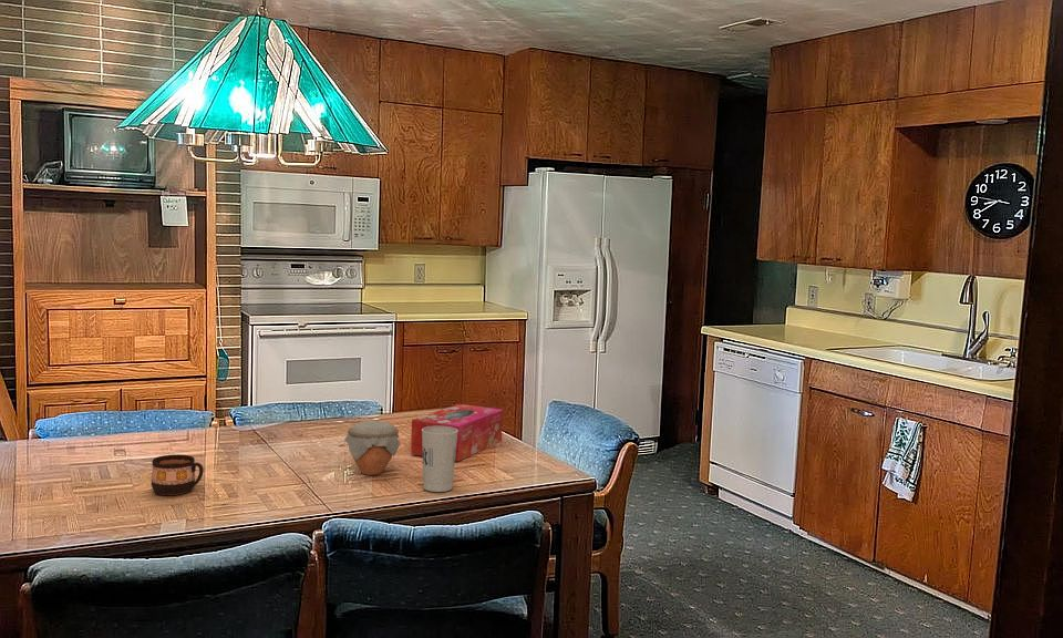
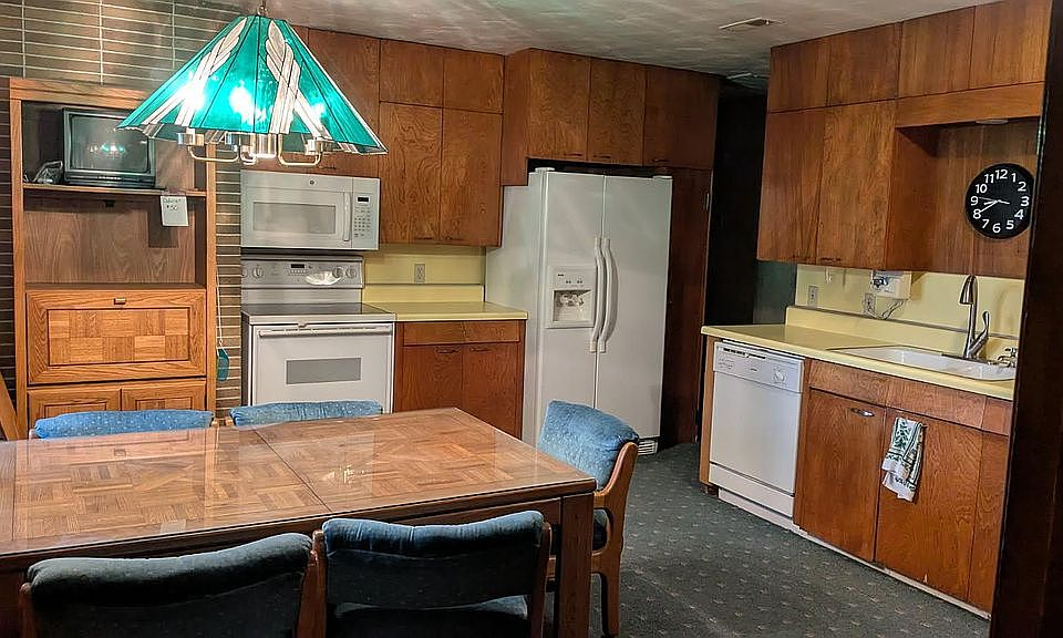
- cup [422,426,458,493]
- jar [343,419,401,476]
- tissue box [410,403,504,462]
- cup [151,453,205,496]
